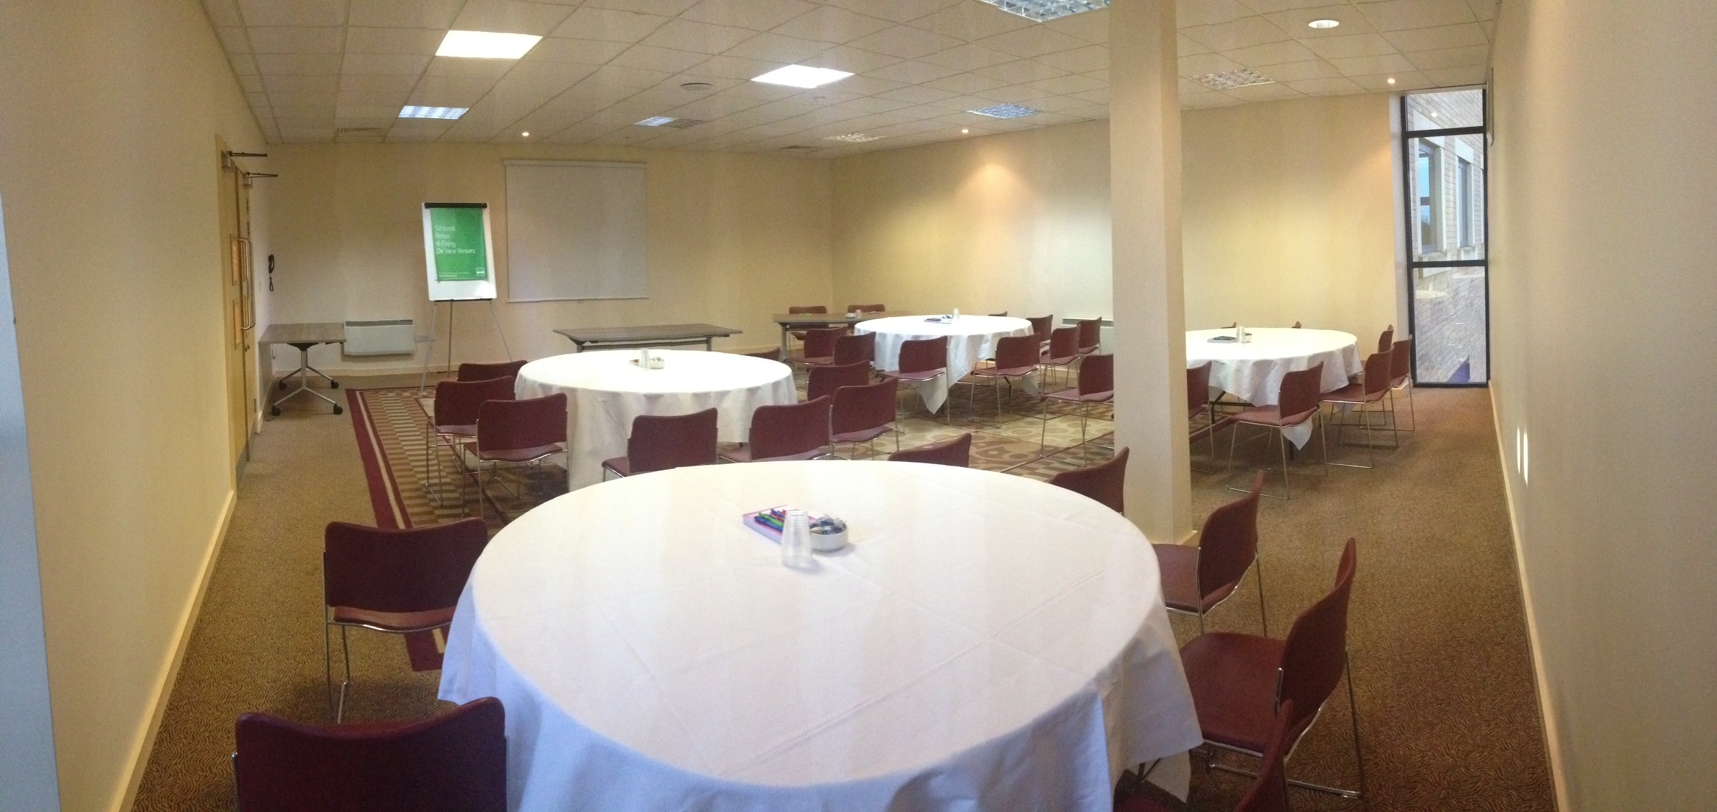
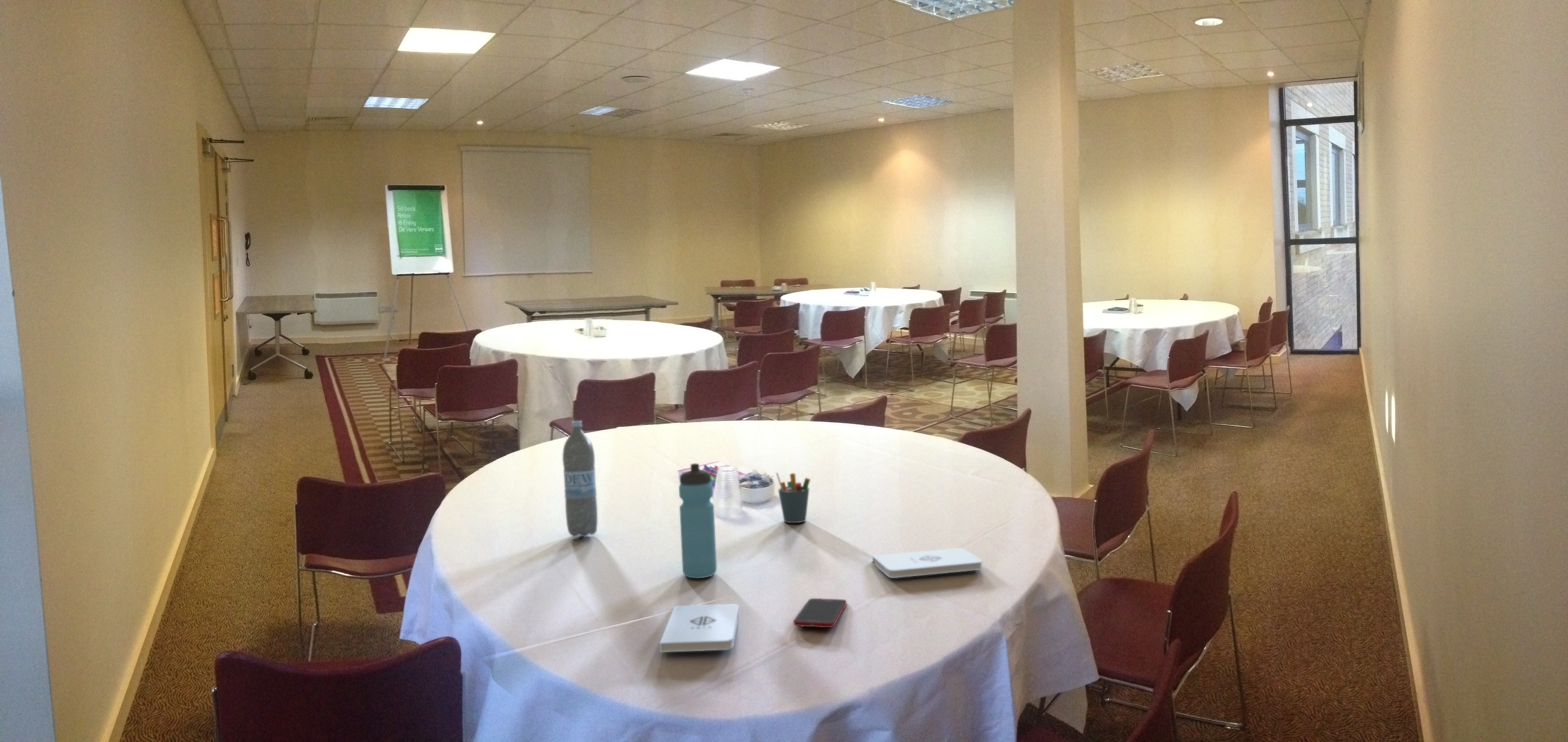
+ notepad [659,603,739,653]
+ cell phone [793,598,847,628]
+ pen holder [775,471,811,524]
+ water bottle [562,420,598,538]
+ water bottle [678,462,717,579]
+ notepad [872,547,983,579]
